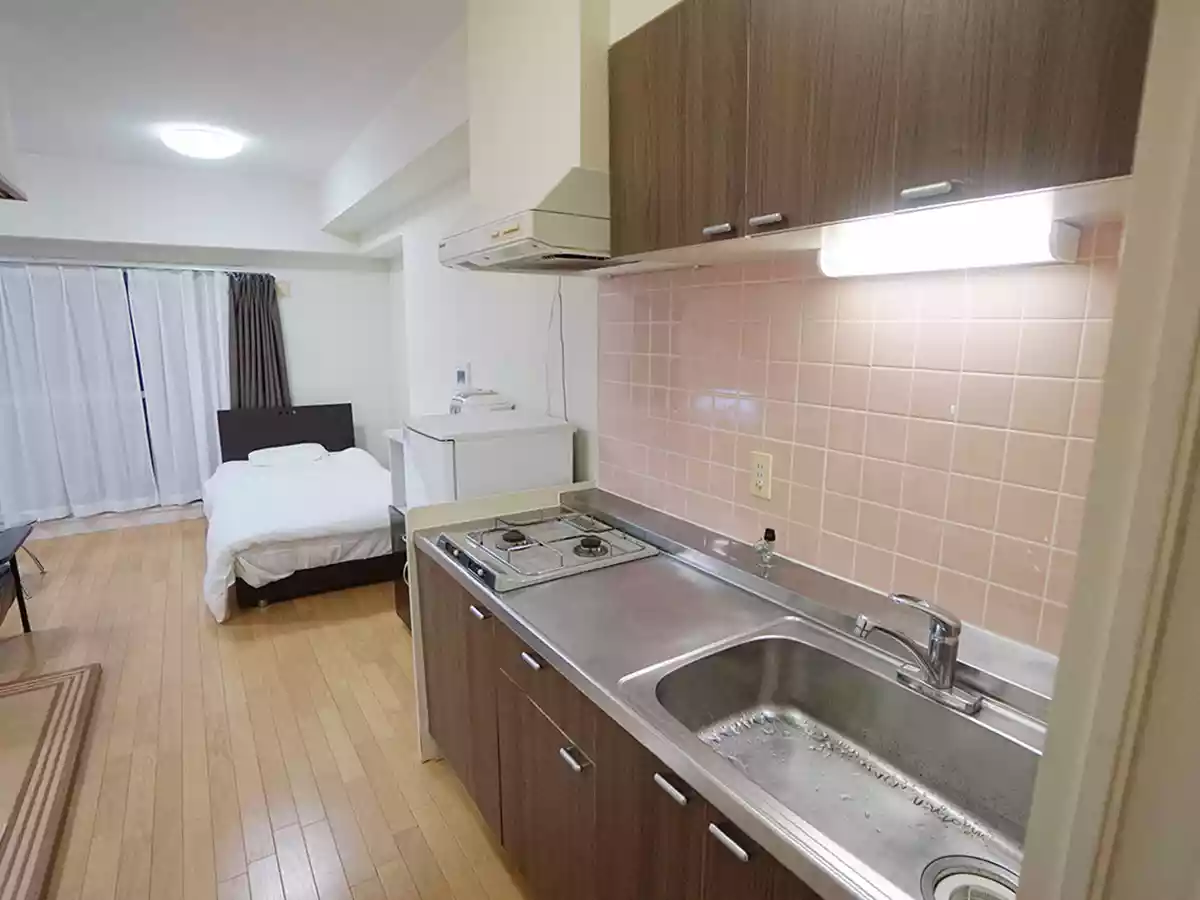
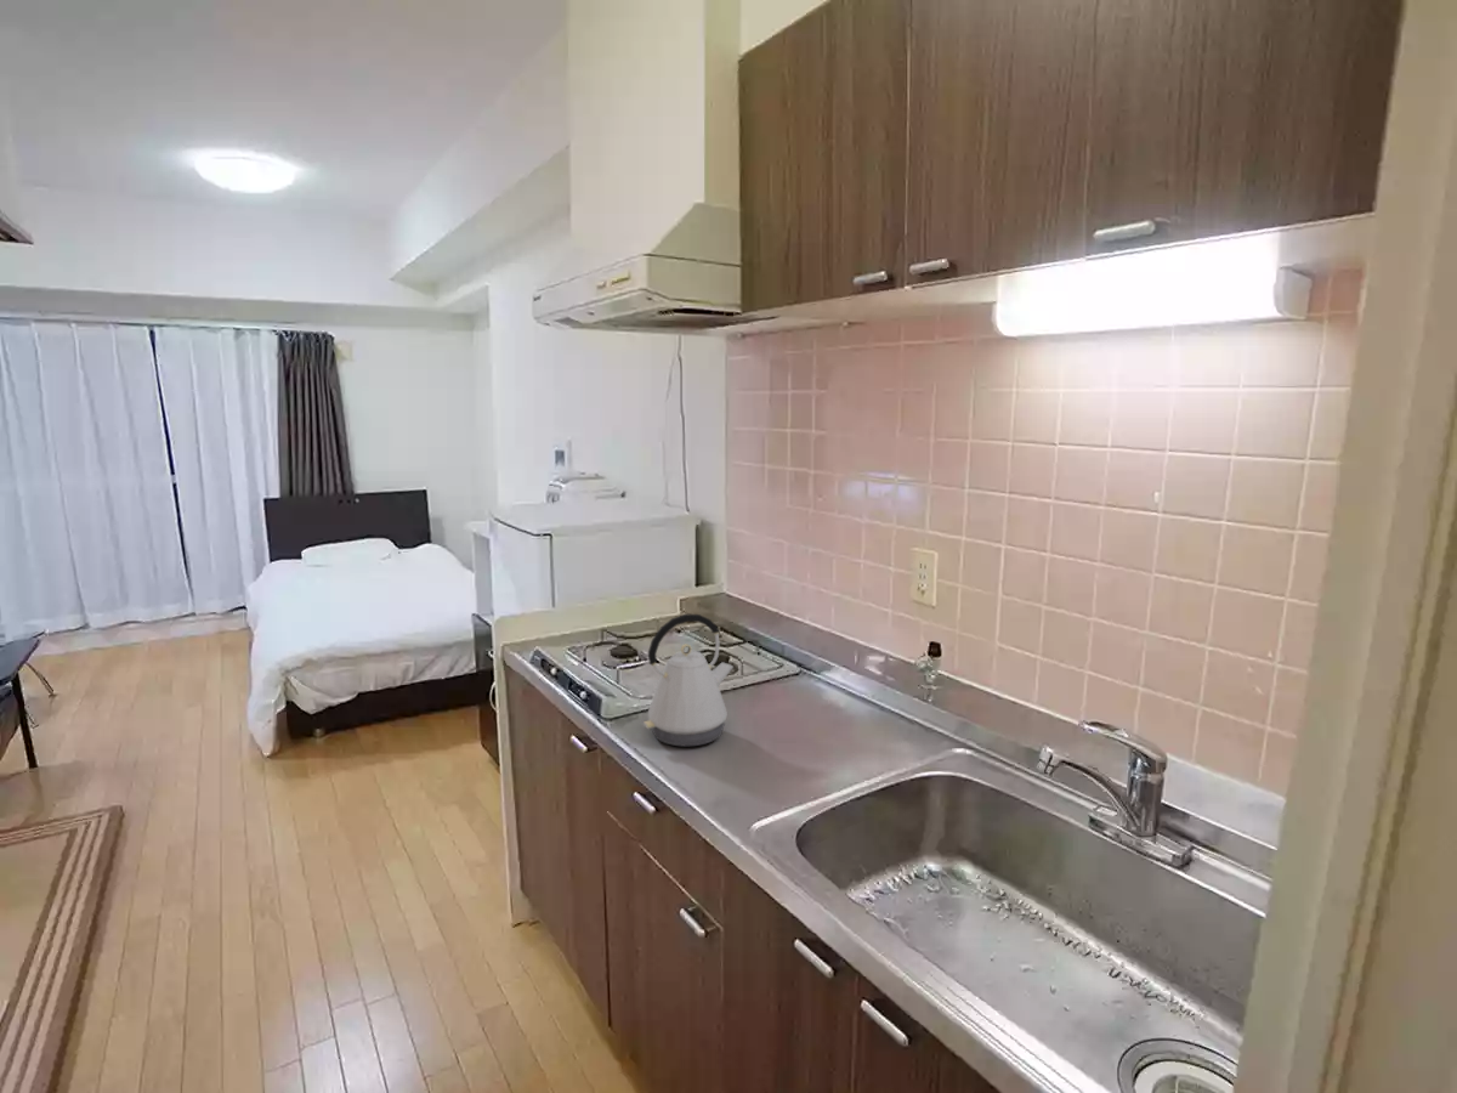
+ kettle [642,612,735,748]
